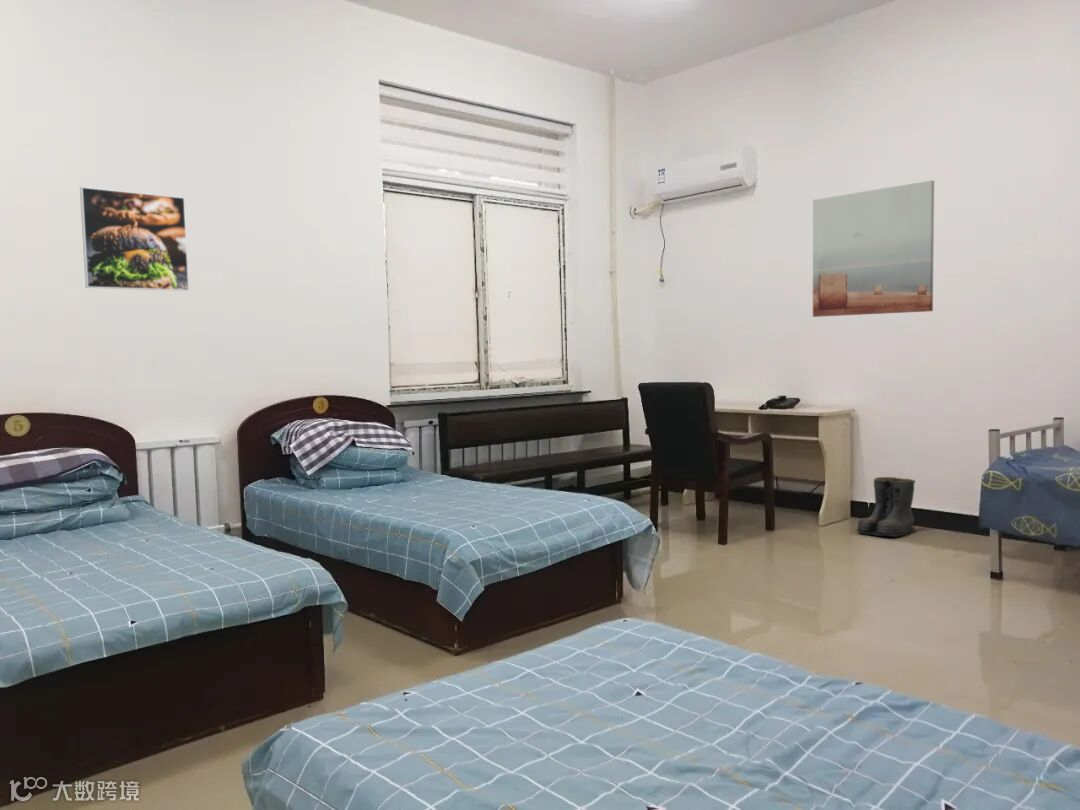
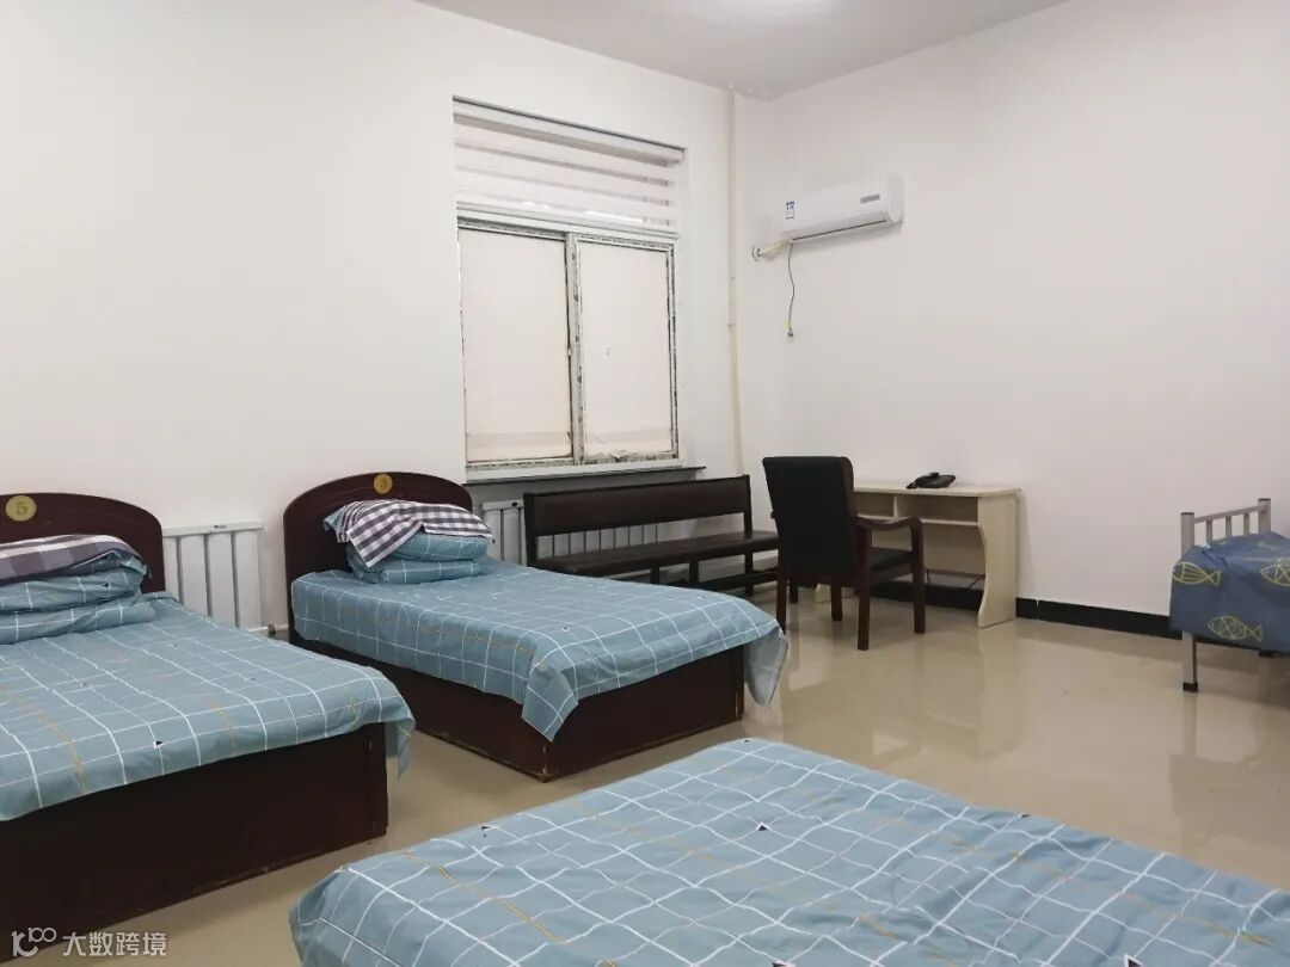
- boots [855,476,916,538]
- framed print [79,186,190,292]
- wall art [812,179,935,318]
